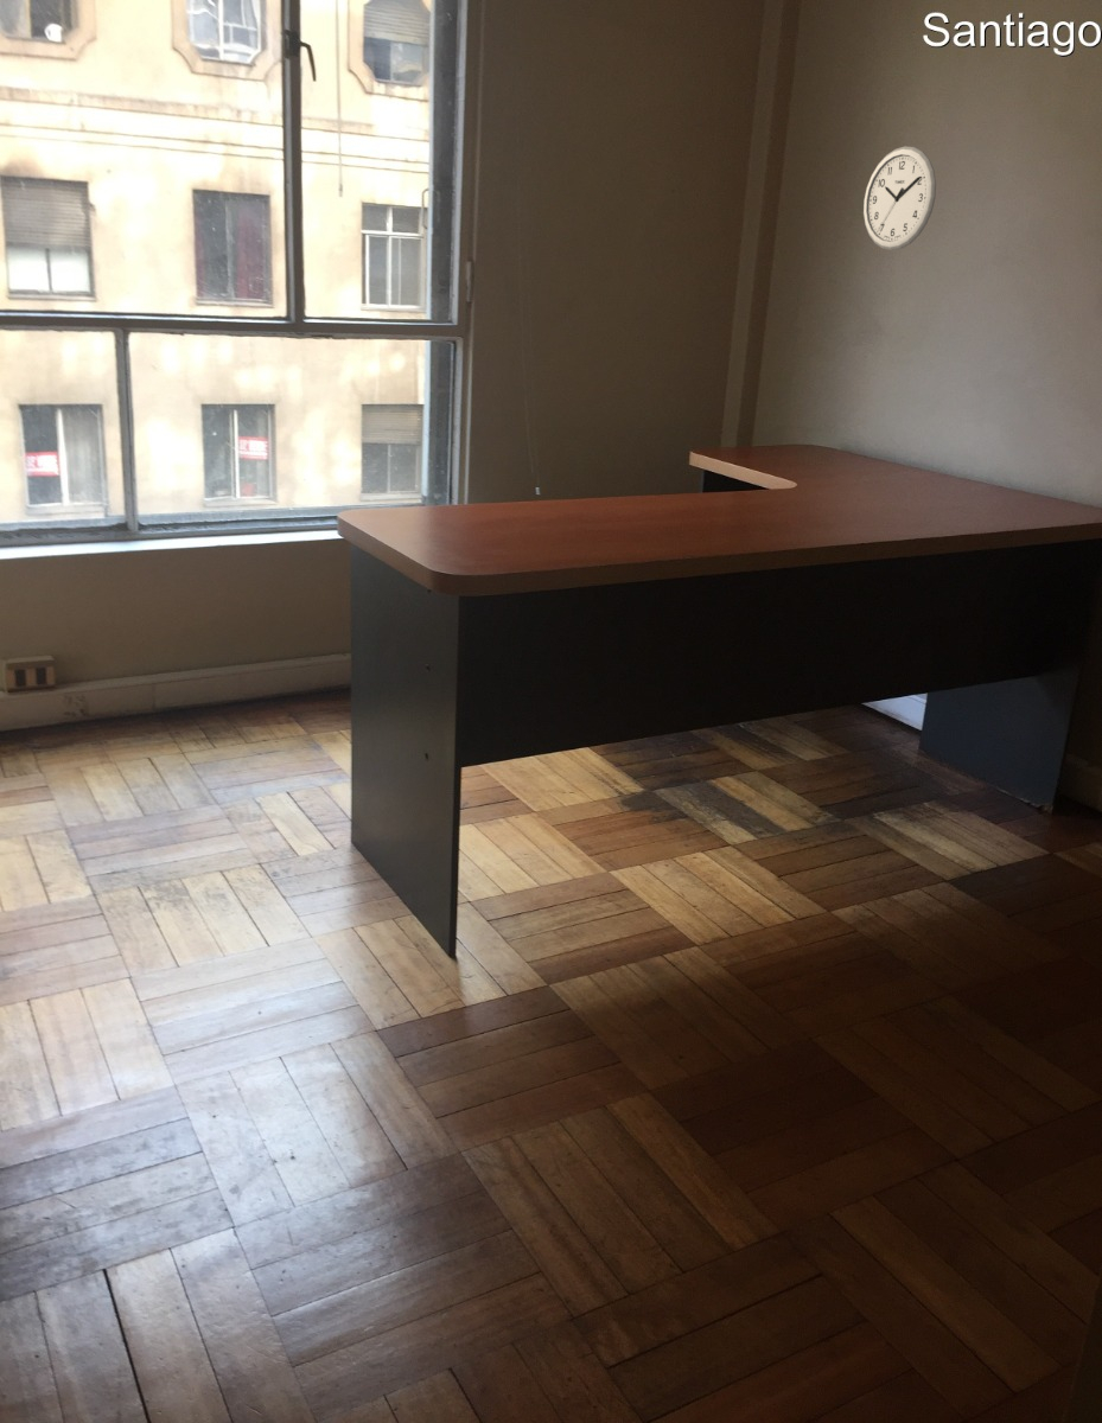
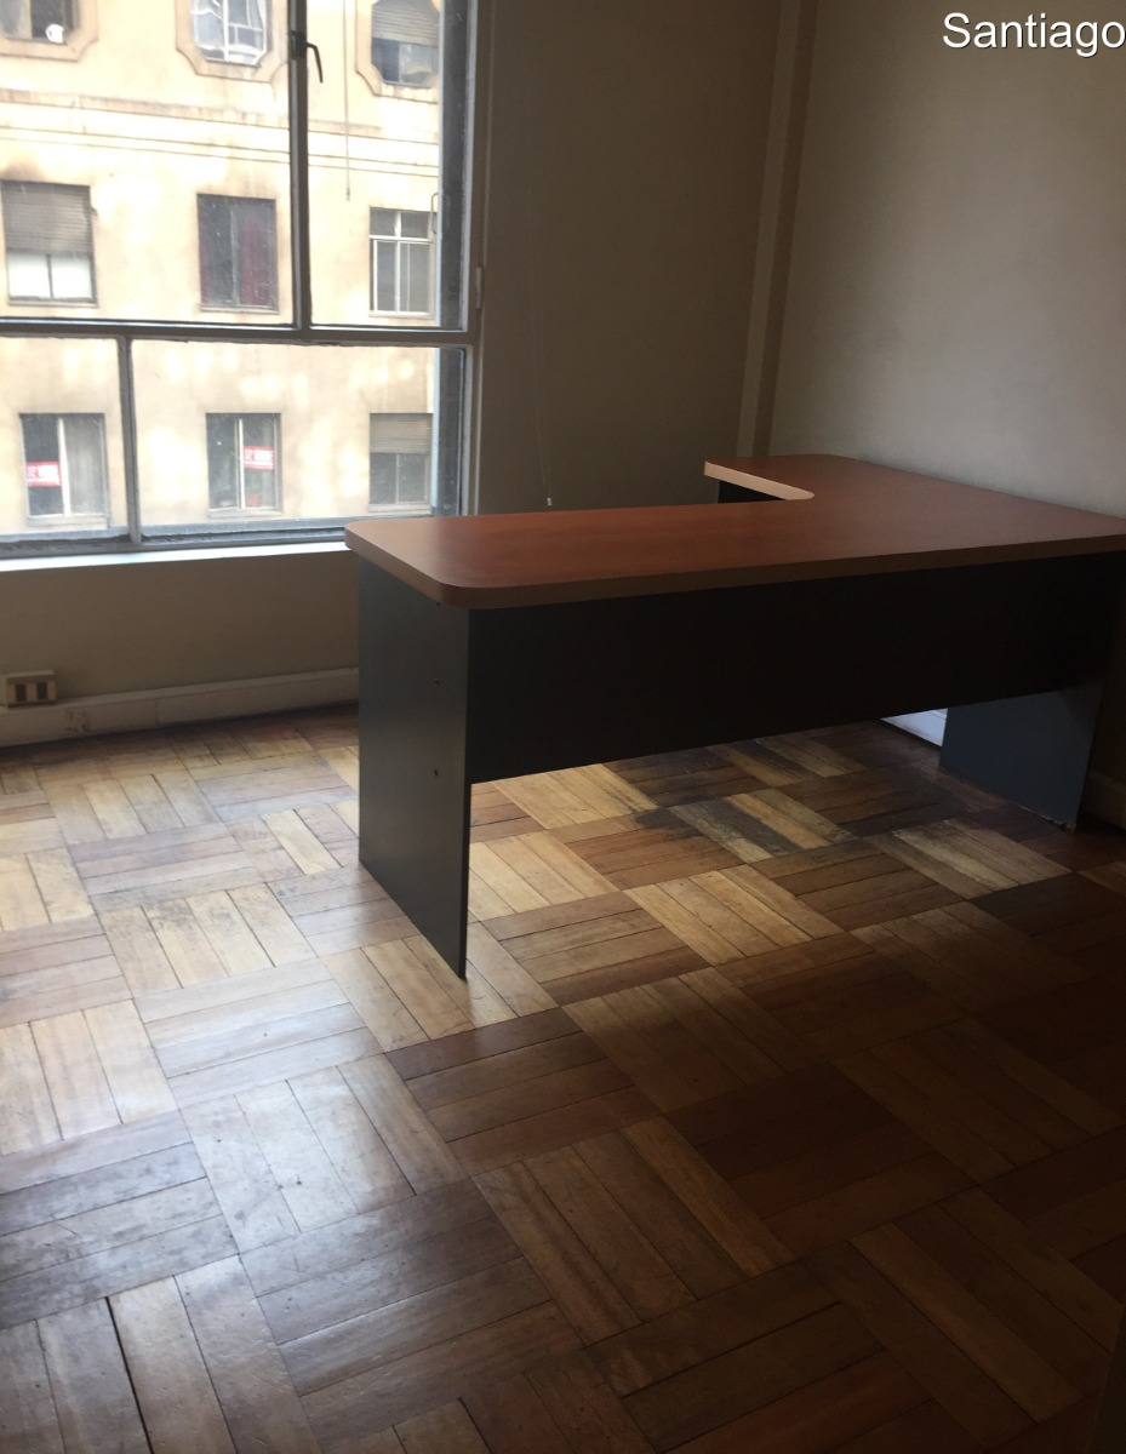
- wall clock [862,146,937,251]
